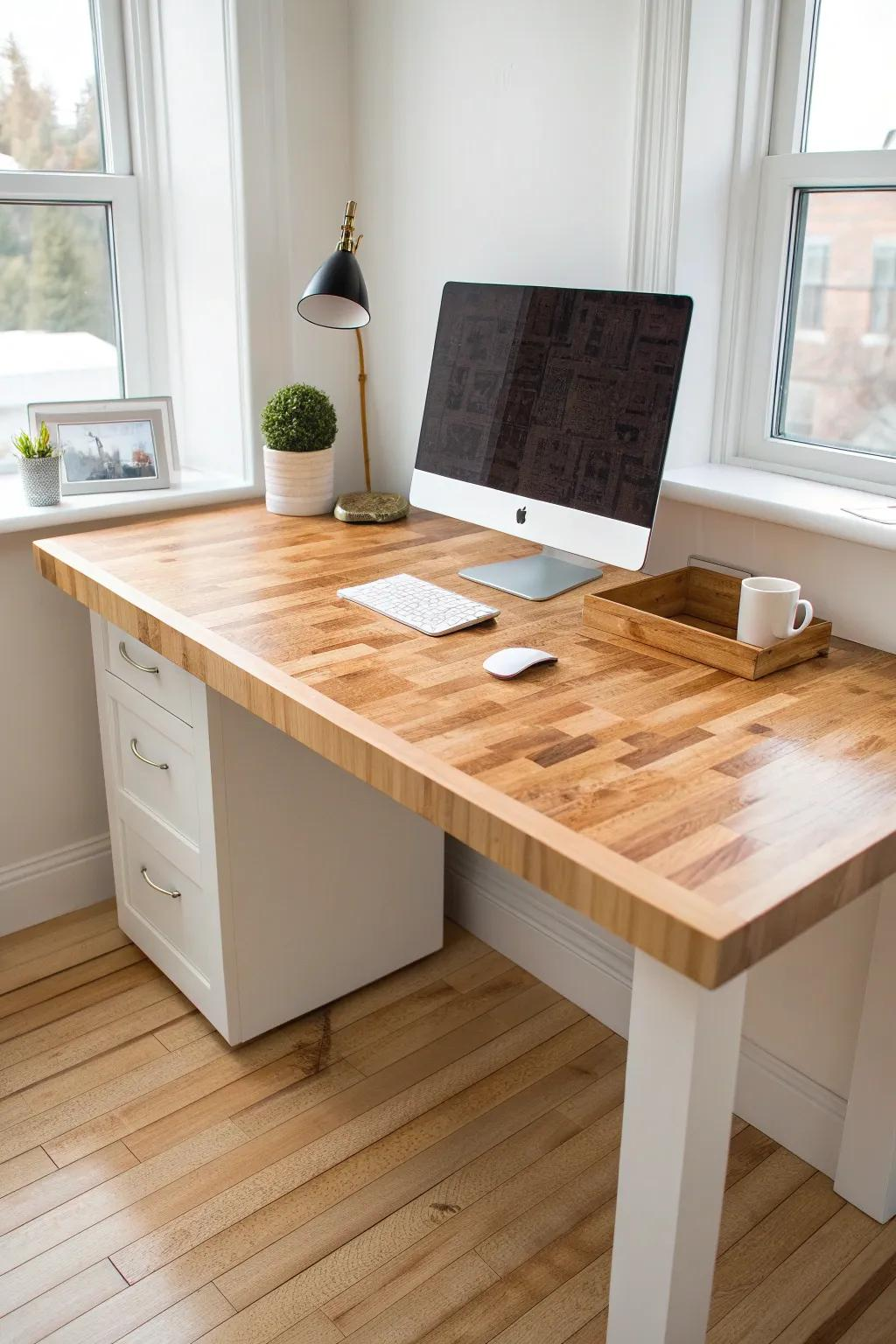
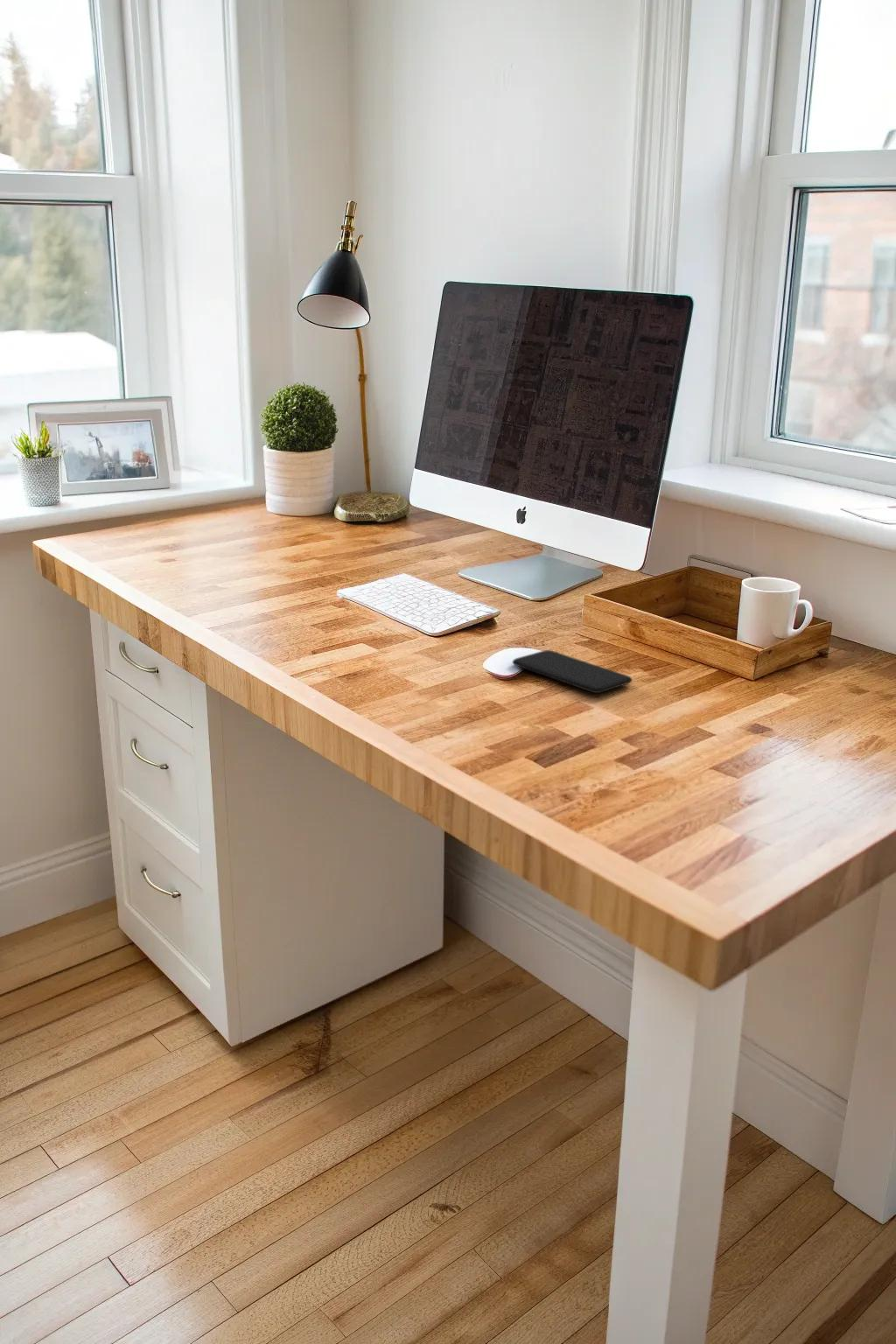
+ smartphone [512,649,633,694]
